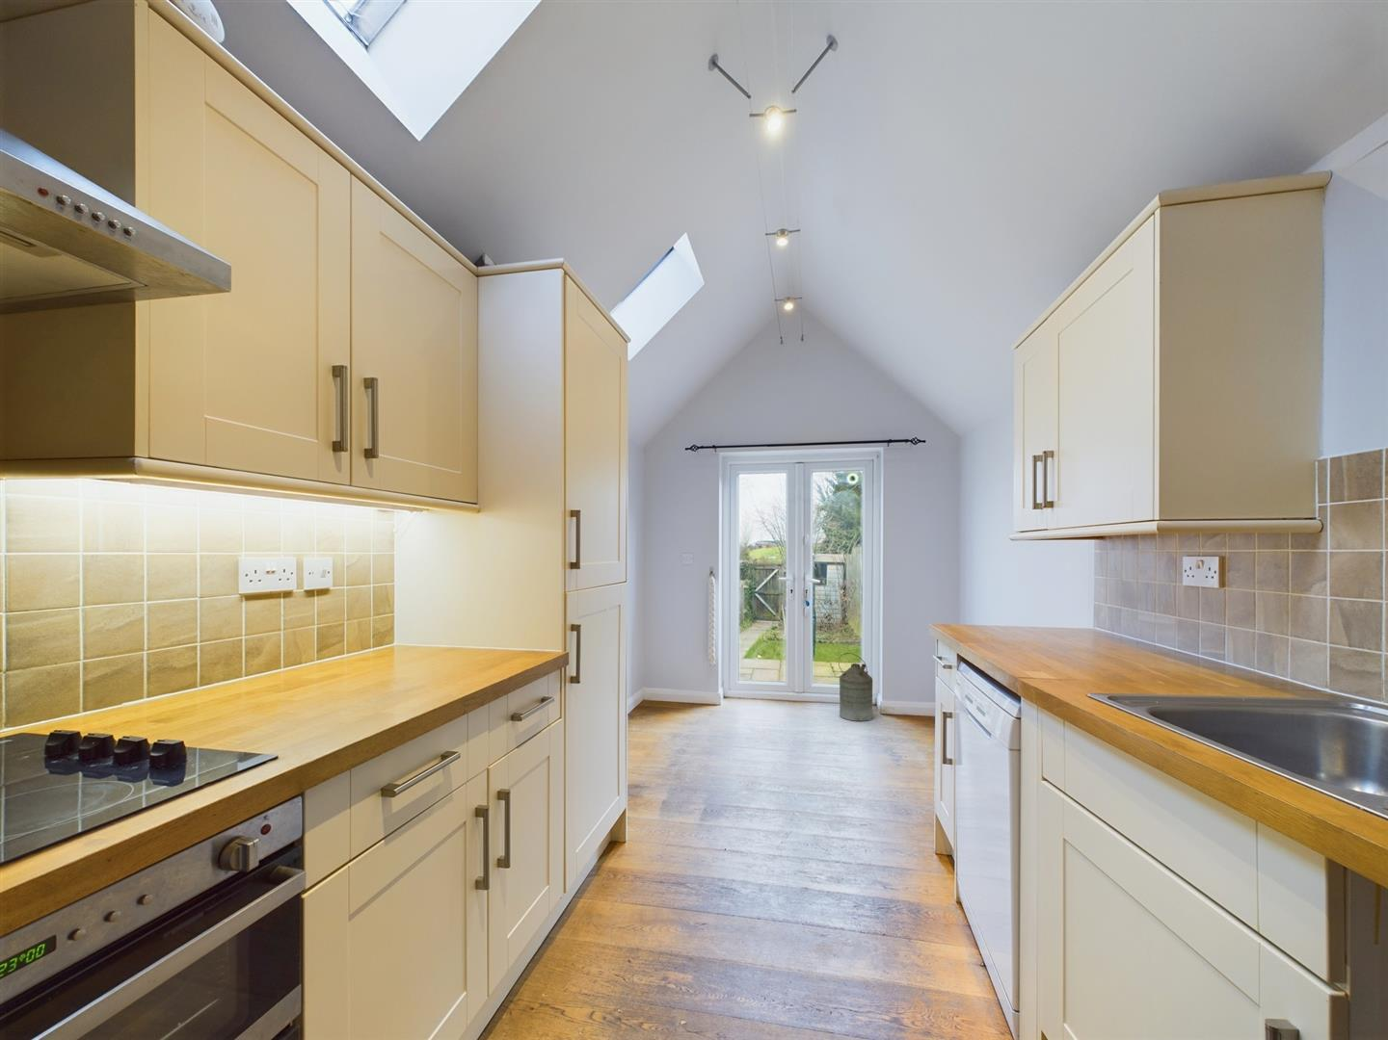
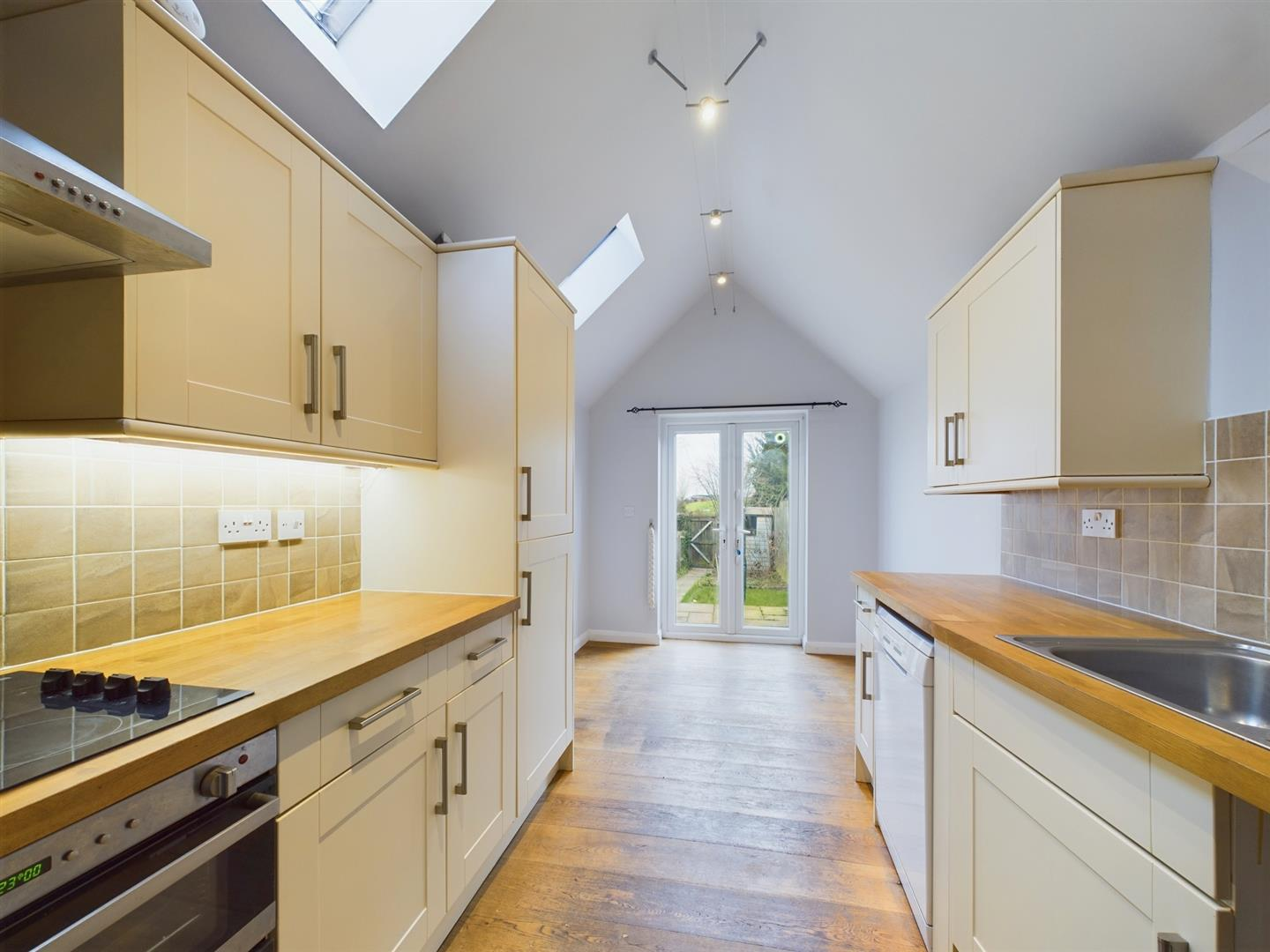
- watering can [837,652,873,722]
